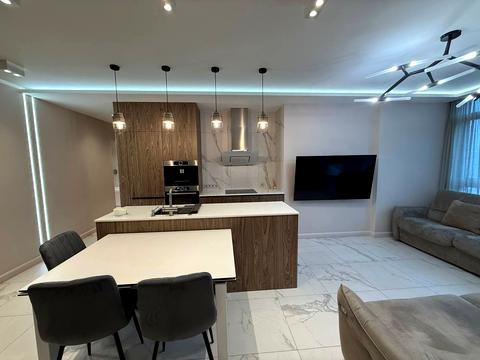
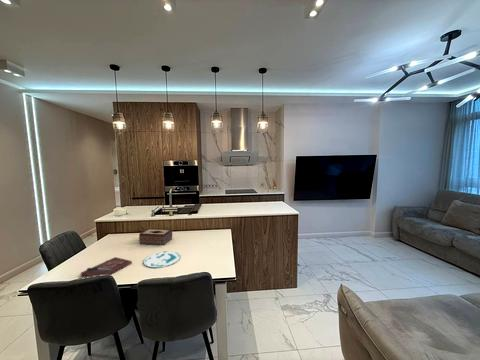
+ plate [142,250,182,268]
+ cutting board [77,256,133,280]
+ tissue box [138,227,173,246]
